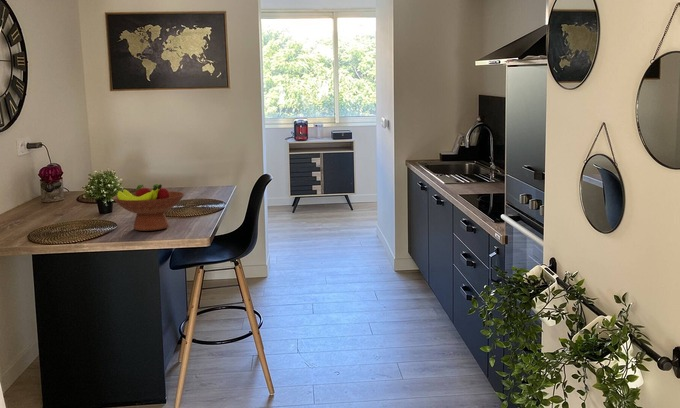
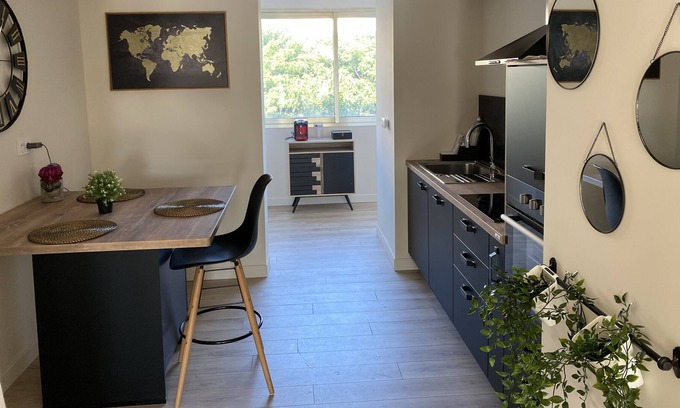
- fruit bowl [112,183,186,232]
